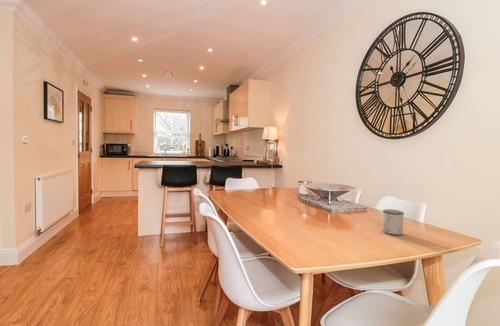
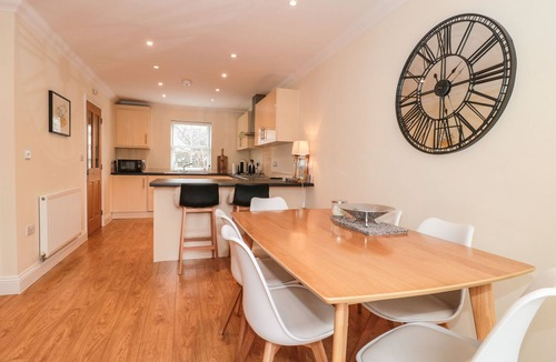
- mug [381,208,405,236]
